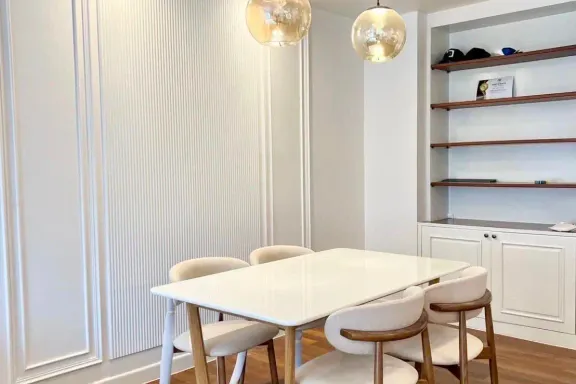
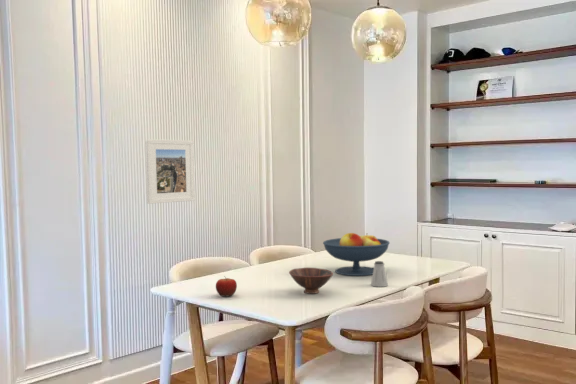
+ bowl [288,267,334,295]
+ saltshaker [370,260,389,288]
+ fruit [215,275,238,297]
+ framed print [144,138,196,205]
+ fruit bowl [322,232,391,277]
